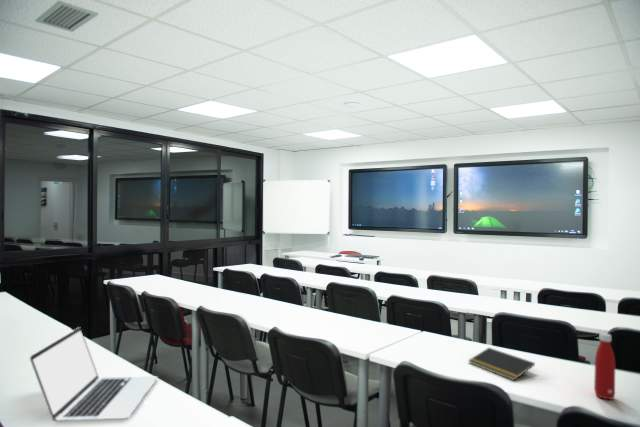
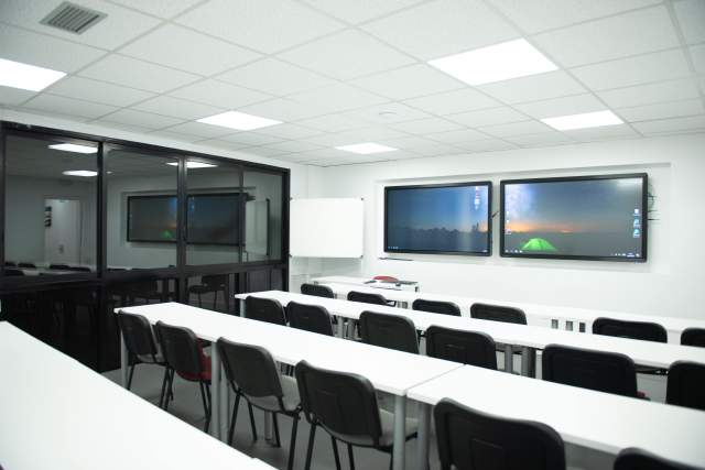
- bottle [593,332,616,401]
- laptop [29,326,159,423]
- notepad [467,347,536,381]
